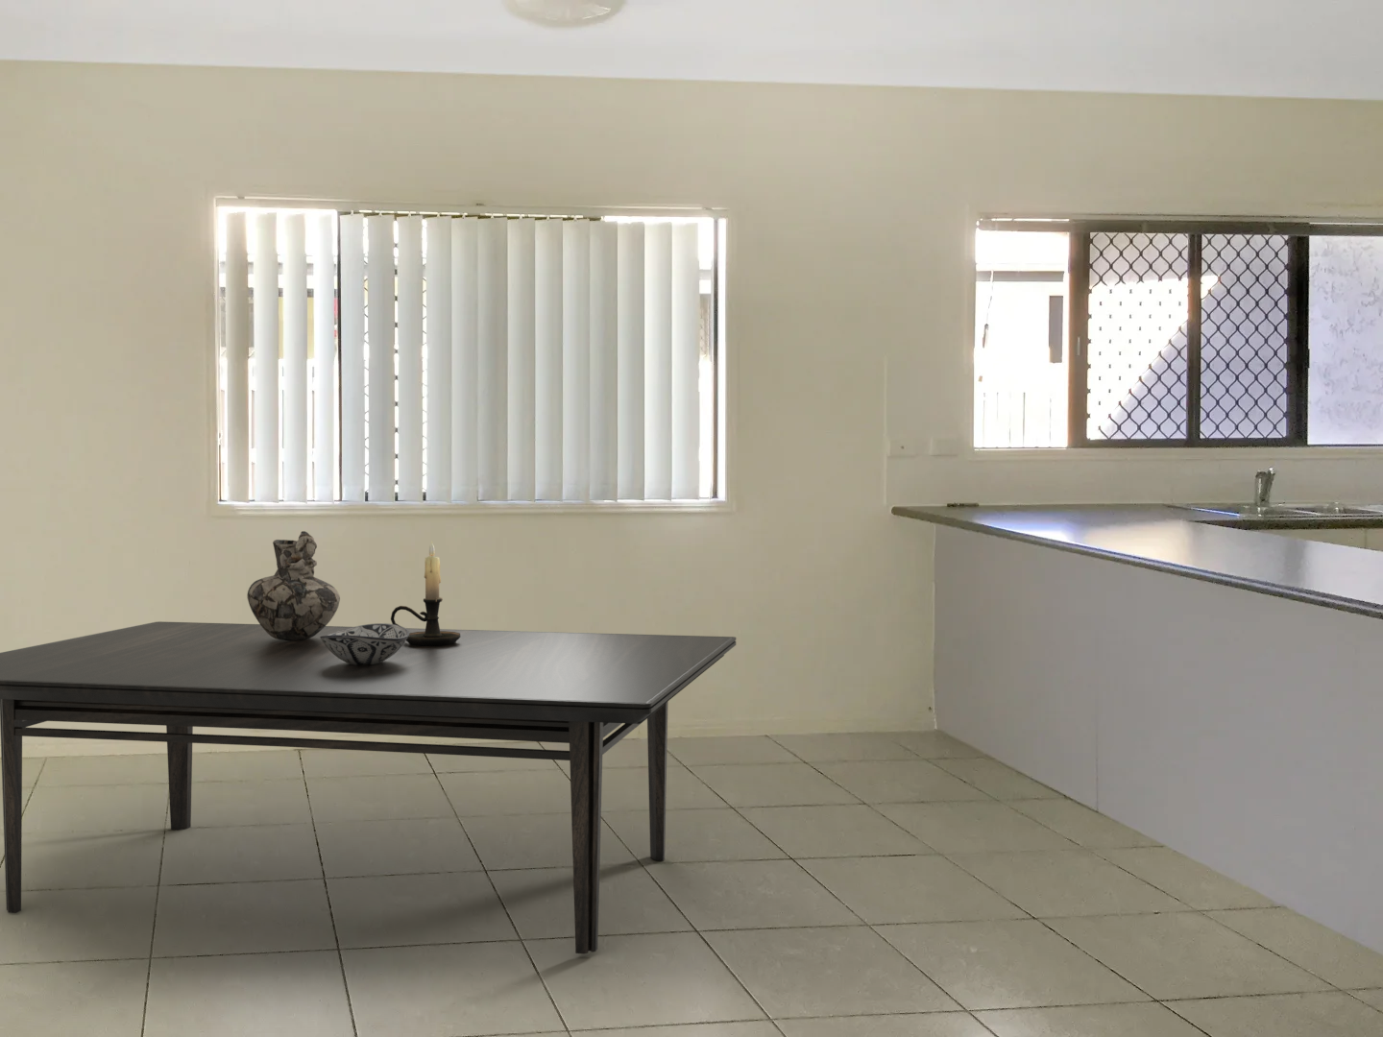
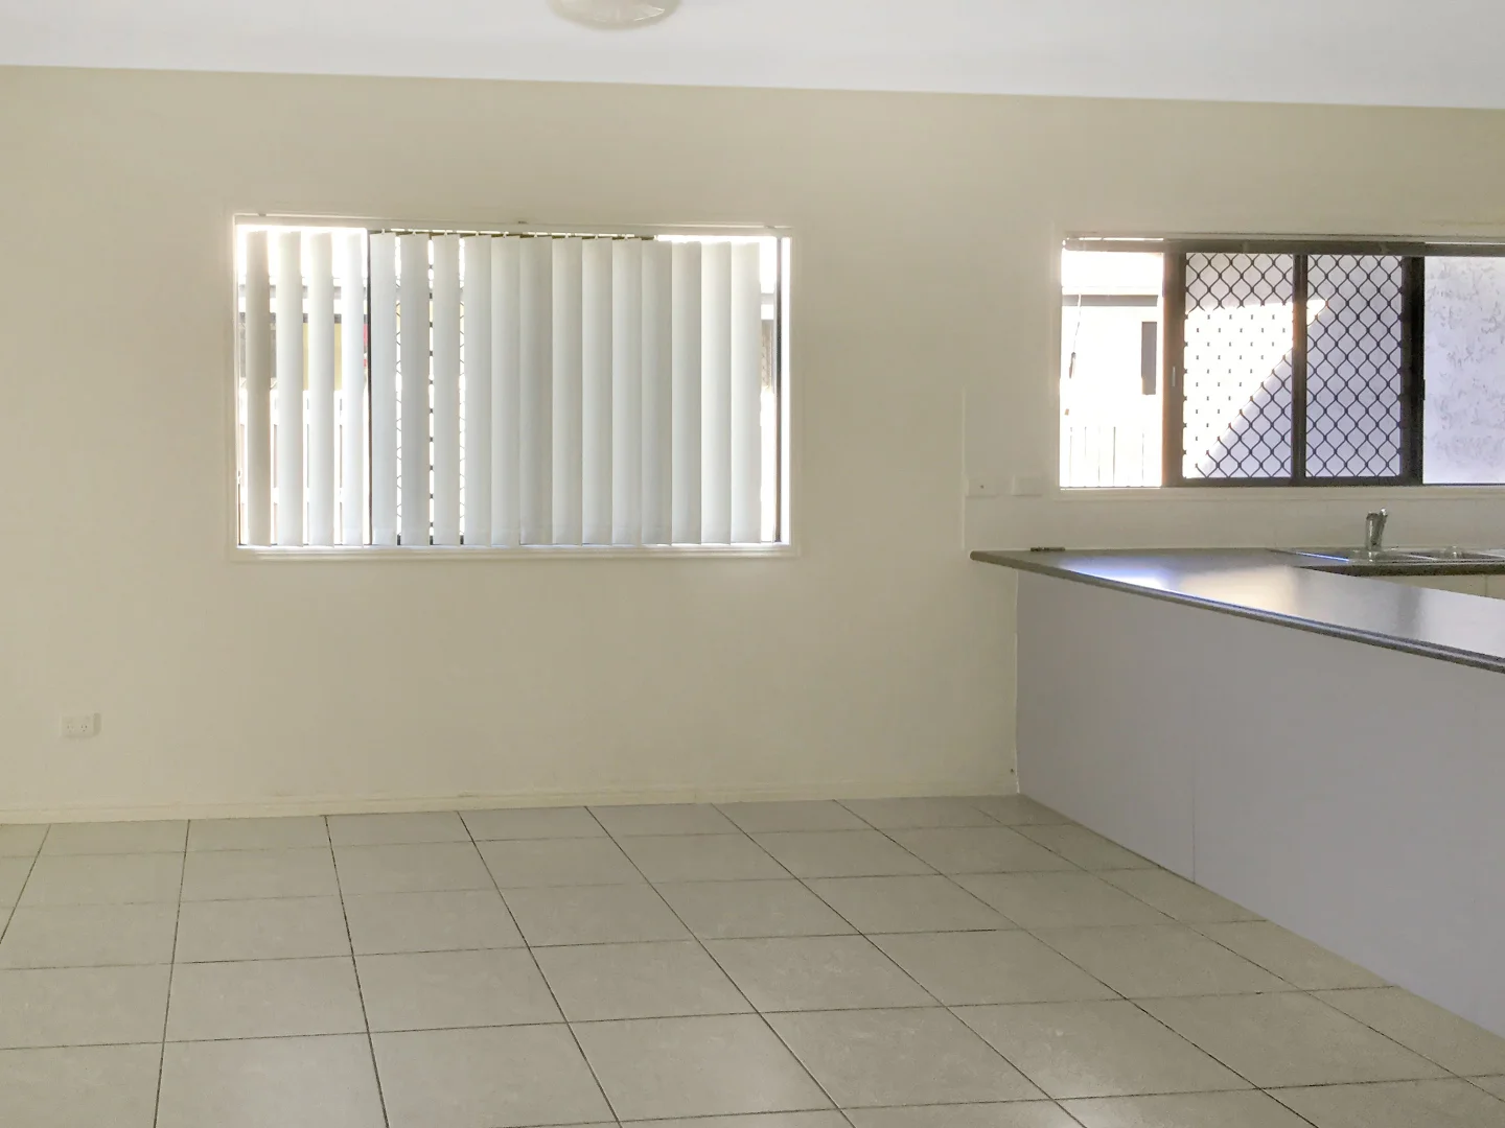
- candle holder [390,539,460,646]
- vase [246,530,341,640]
- dining table [0,620,736,954]
- decorative bowl [320,622,409,666]
